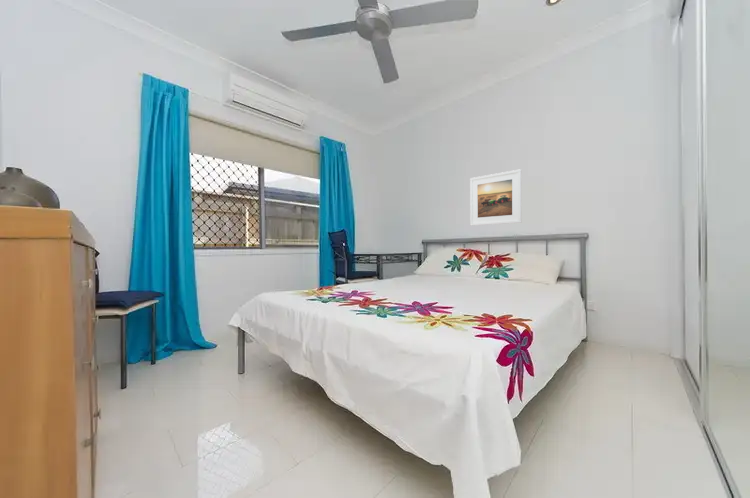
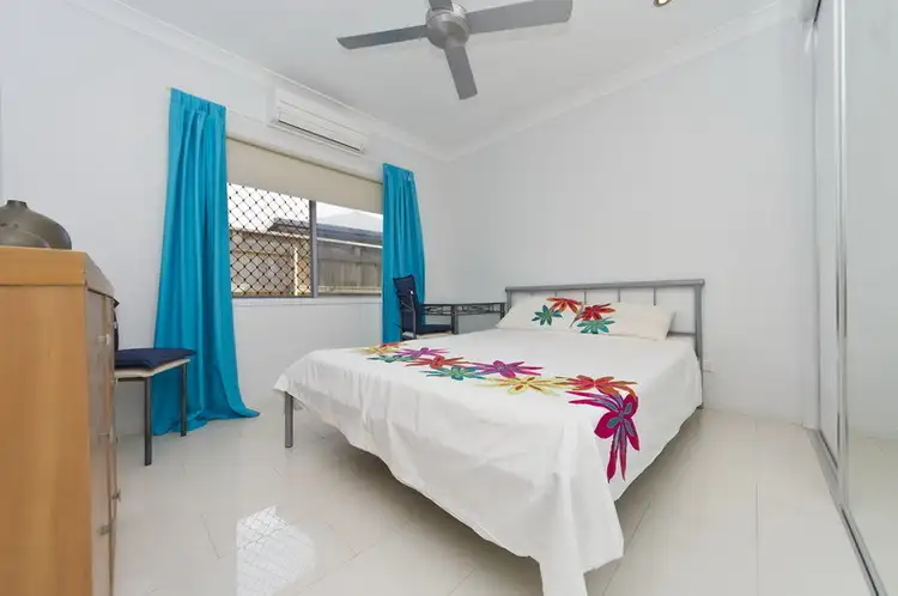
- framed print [469,168,523,227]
